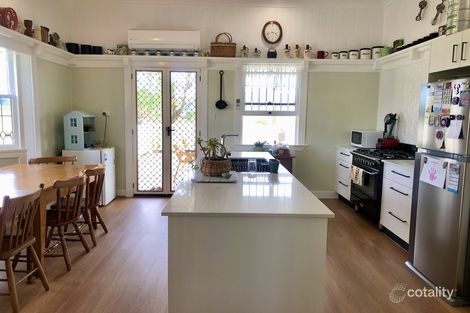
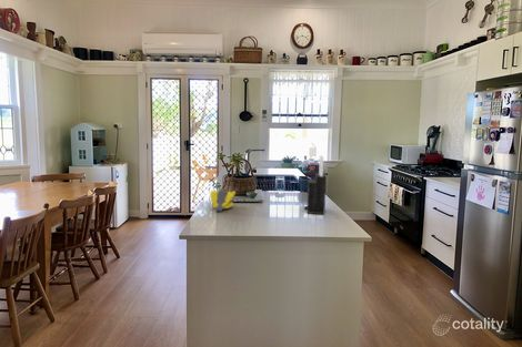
+ knife block [302,154,328,215]
+ banana bunch [209,188,237,213]
